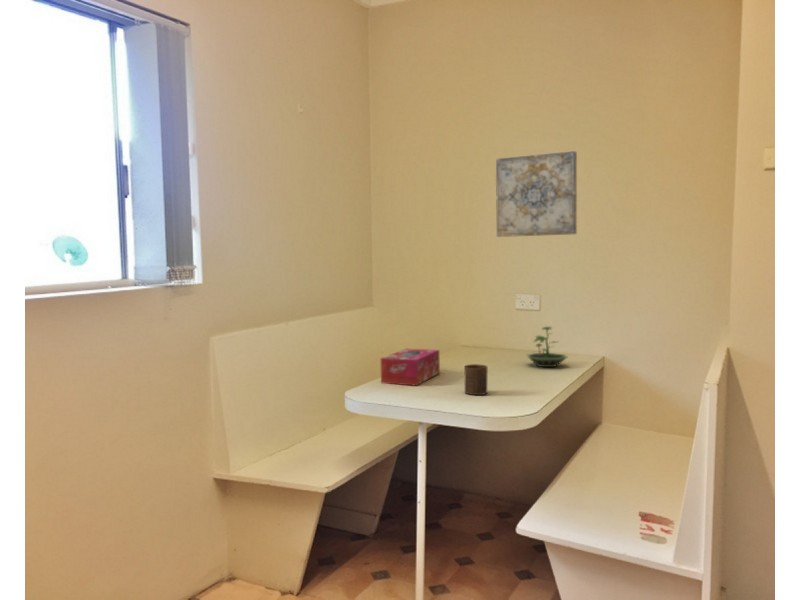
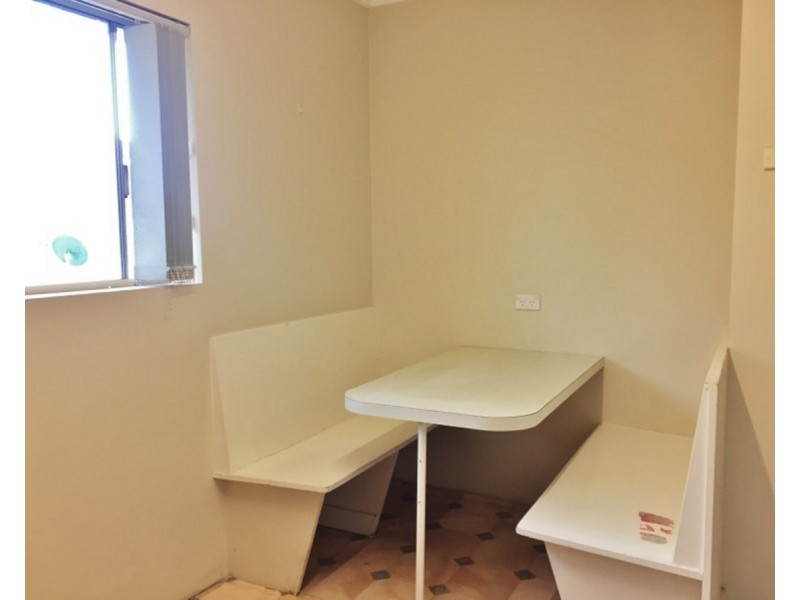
- wall art [495,150,578,238]
- cup [463,363,488,396]
- terrarium [525,325,568,368]
- tissue box [380,348,441,386]
